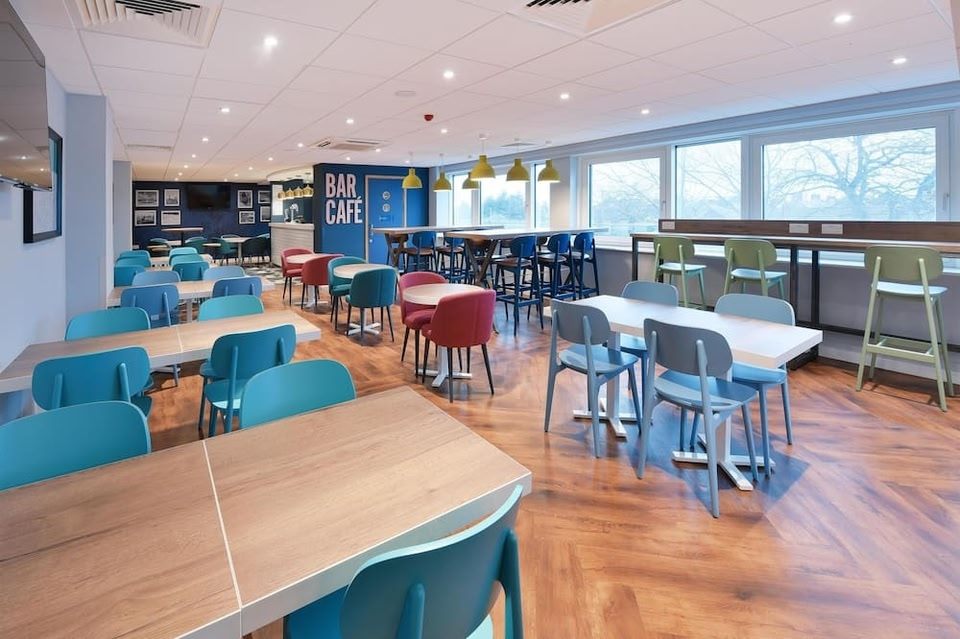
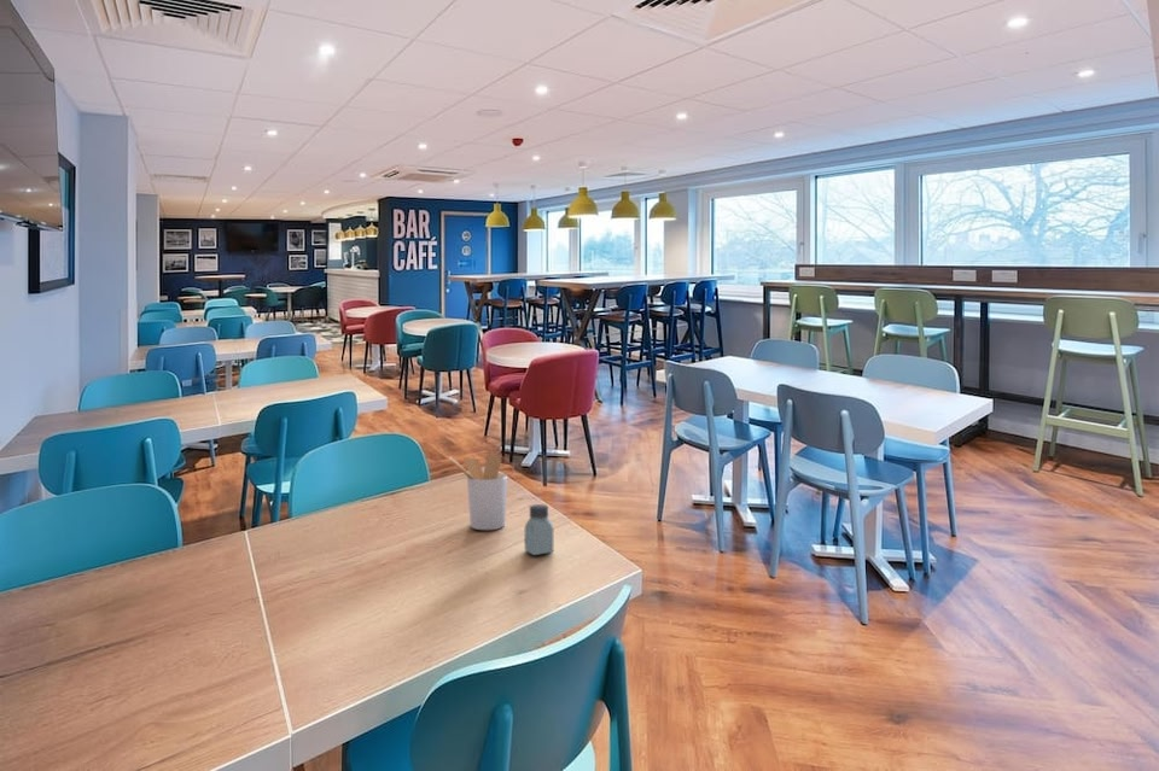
+ utensil holder [448,454,508,531]
+ saltshaker [524,503,554,556]
